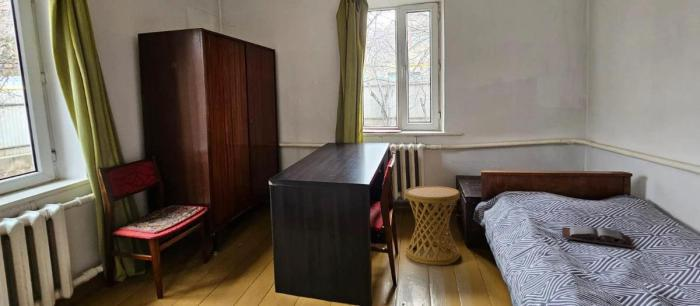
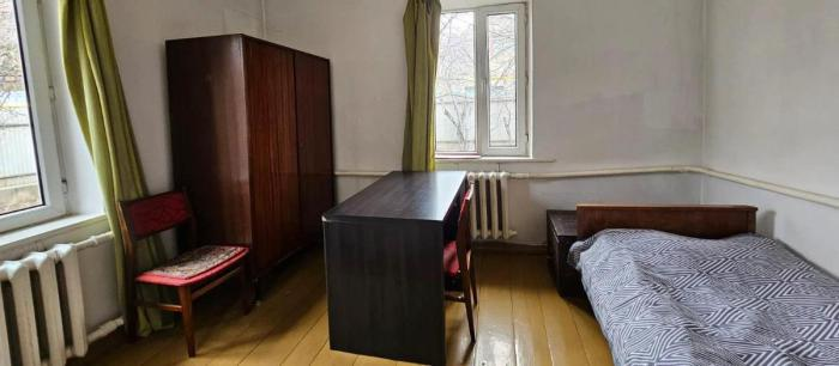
- side table [404,185,461,266]
- book [561,225,635,249]
